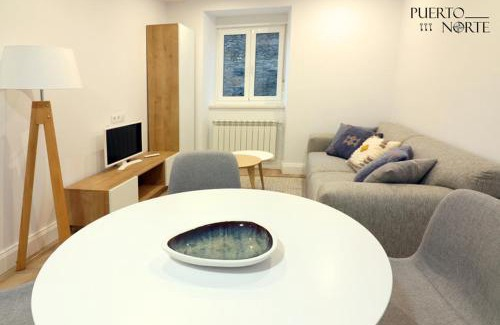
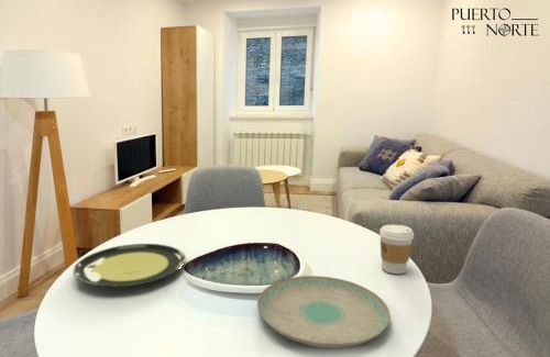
+ plate [72,243,187,288]
+ coffee cup [378,224,415,275]
+ plate [256,275,392,349]
